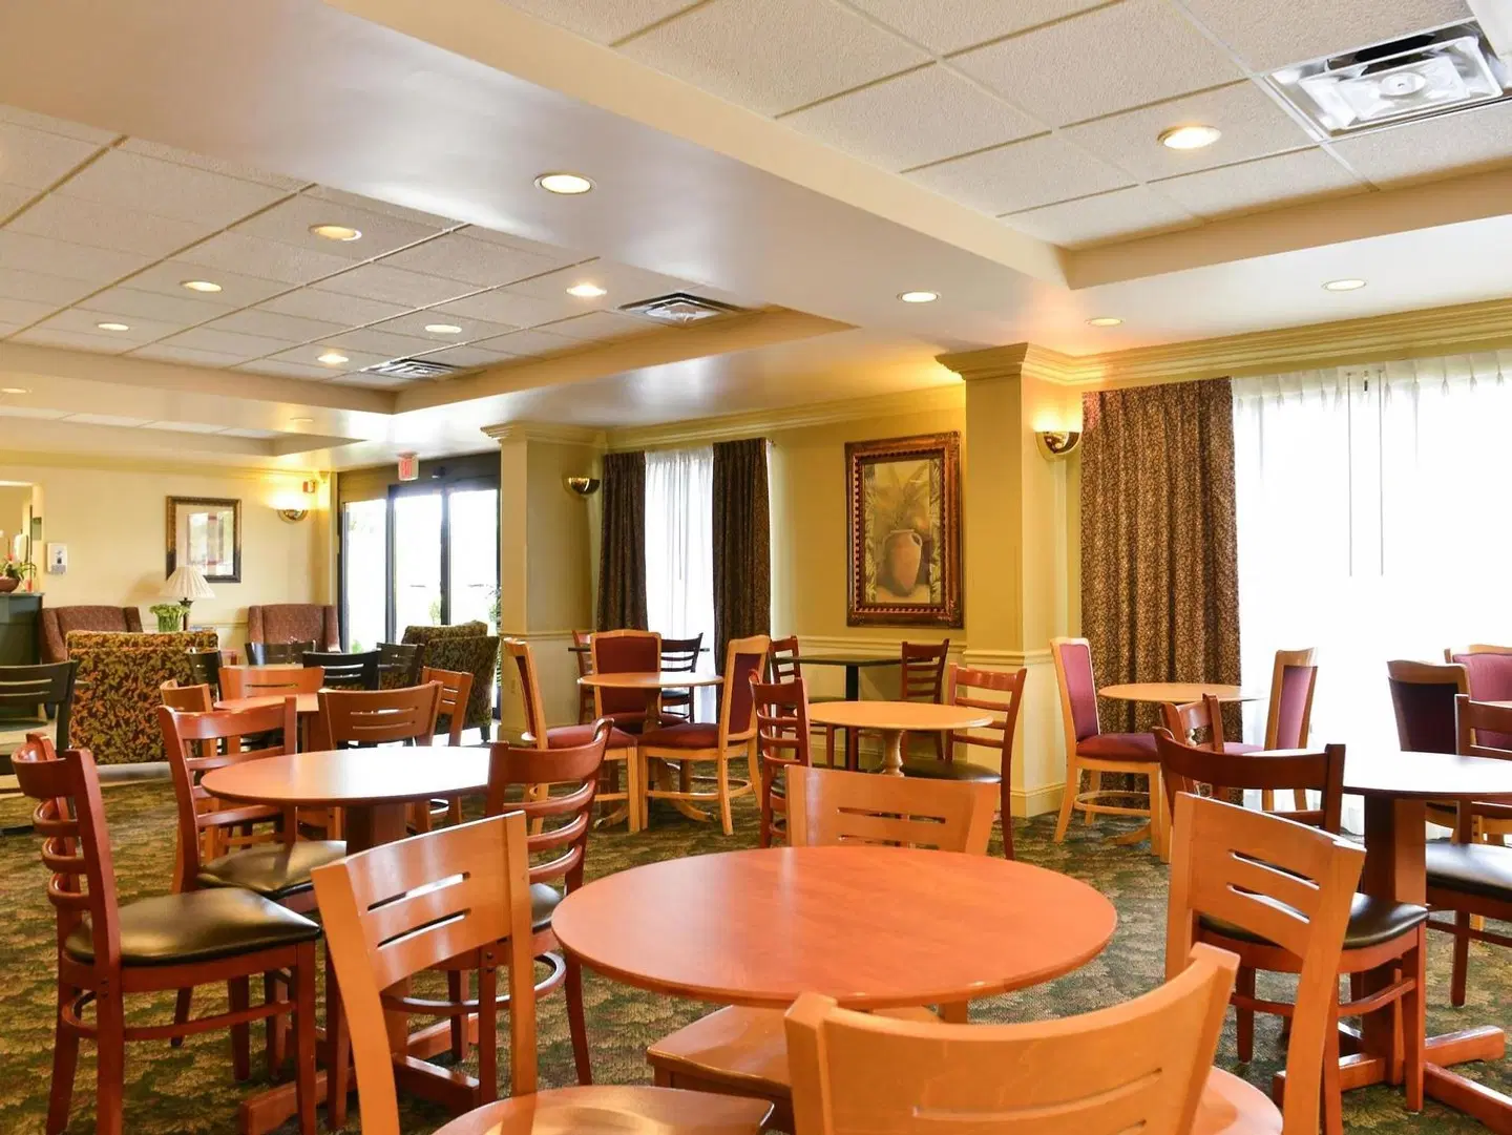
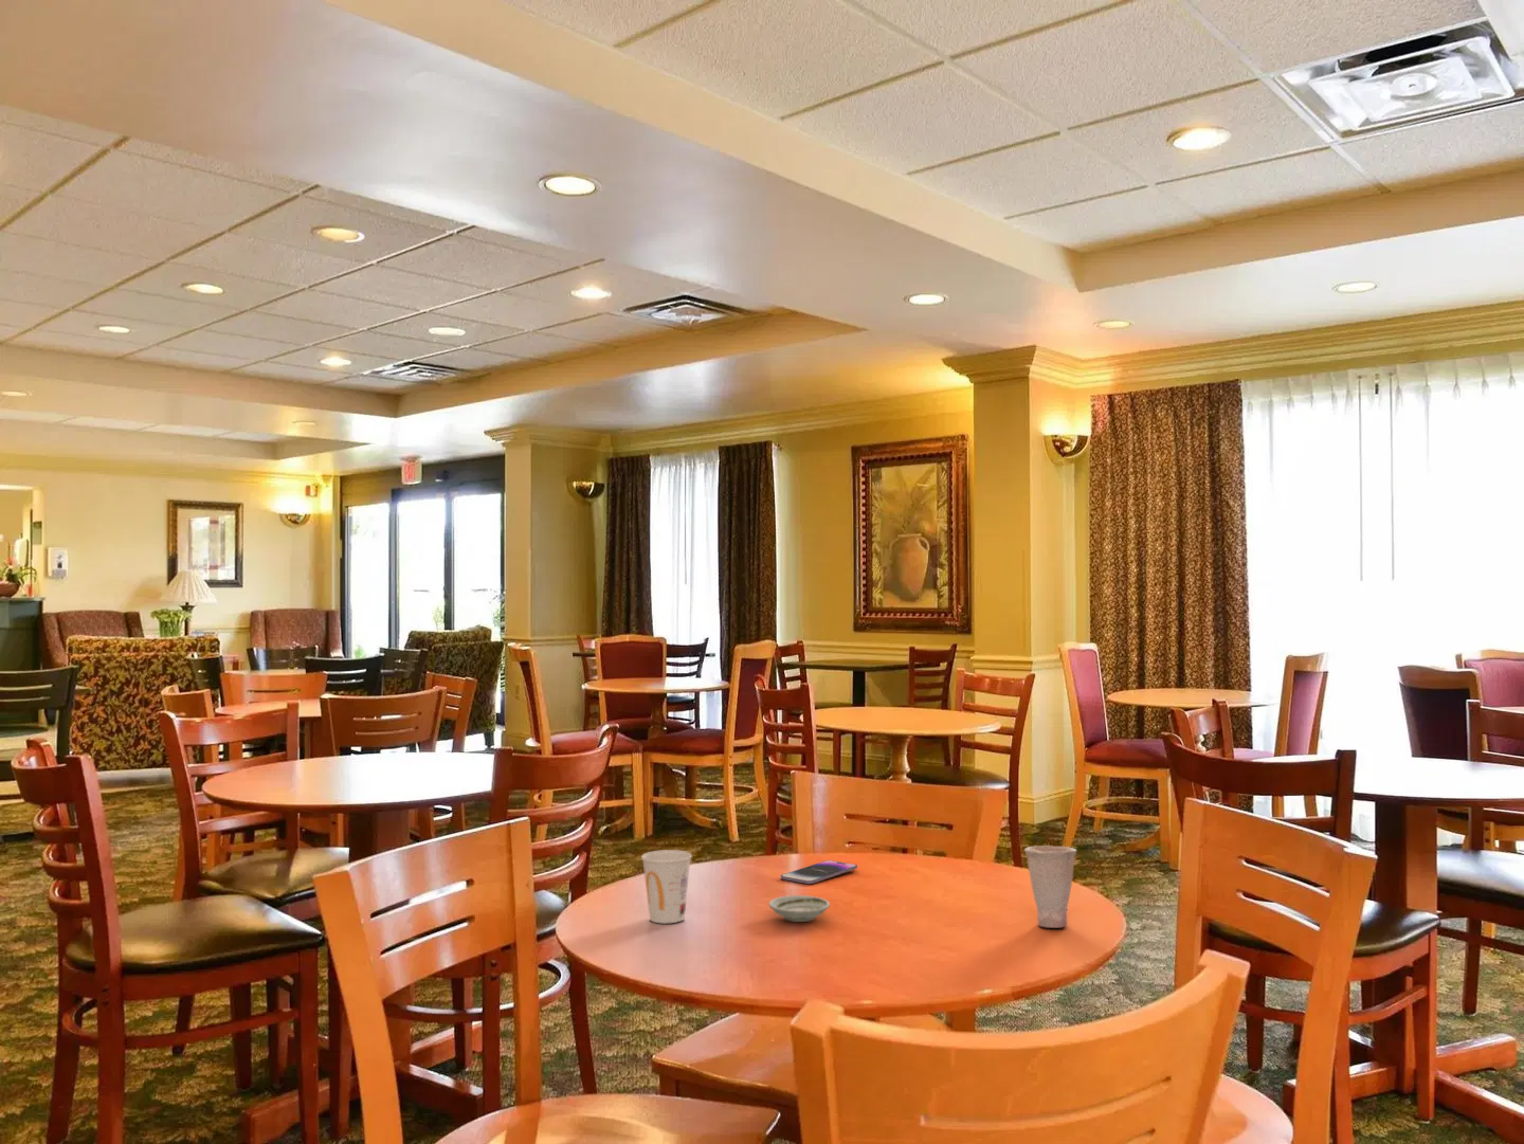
+ cup [1023,845,1077,929]
+ smartphone [780,859,858,884]
+ saucer [768,894,831,923]
+ cup [641,848,693,924]
